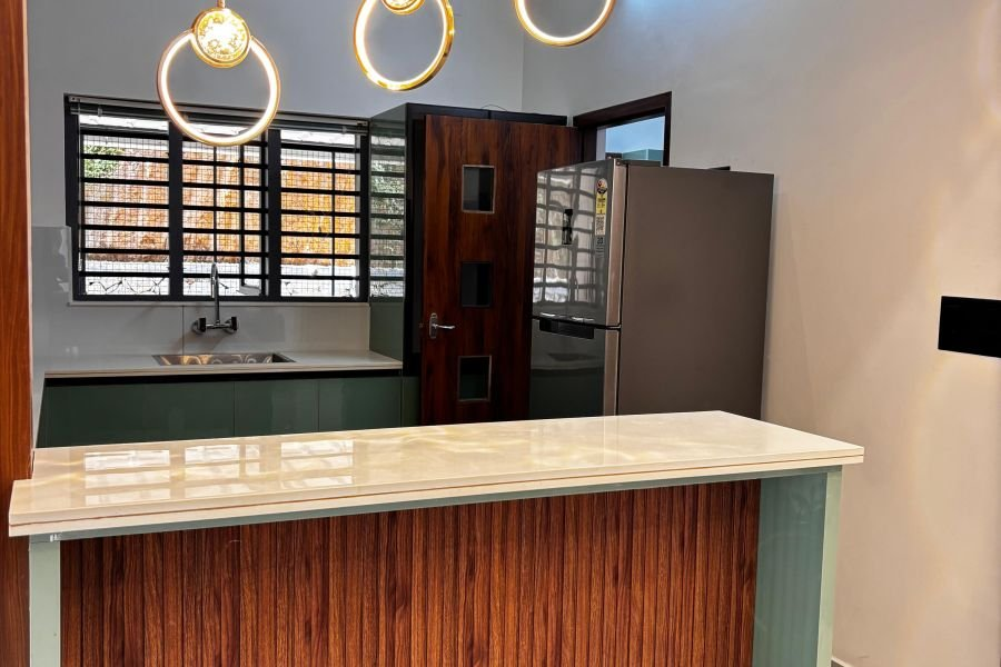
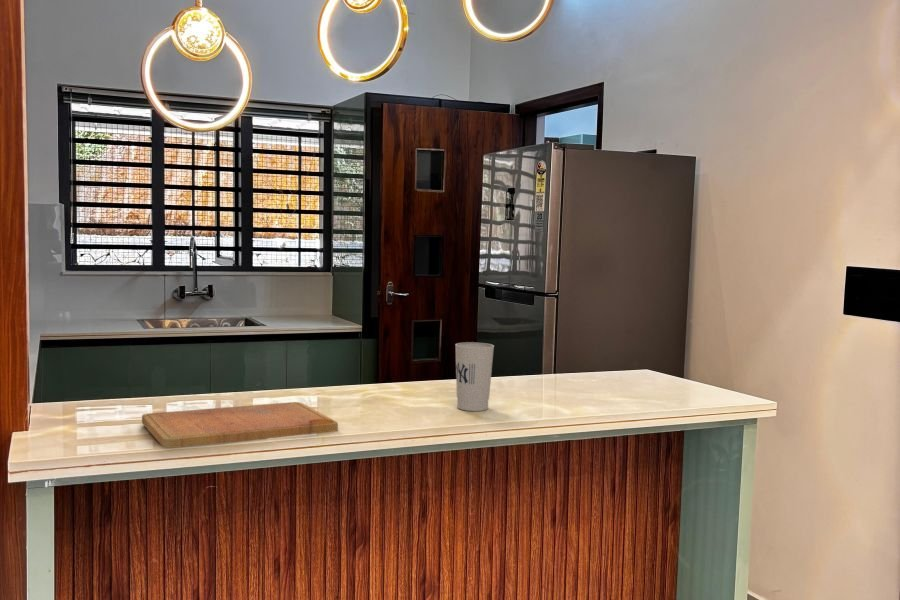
+ cutting board [141,401,339,449]
+ cup [454,341,495,412]
